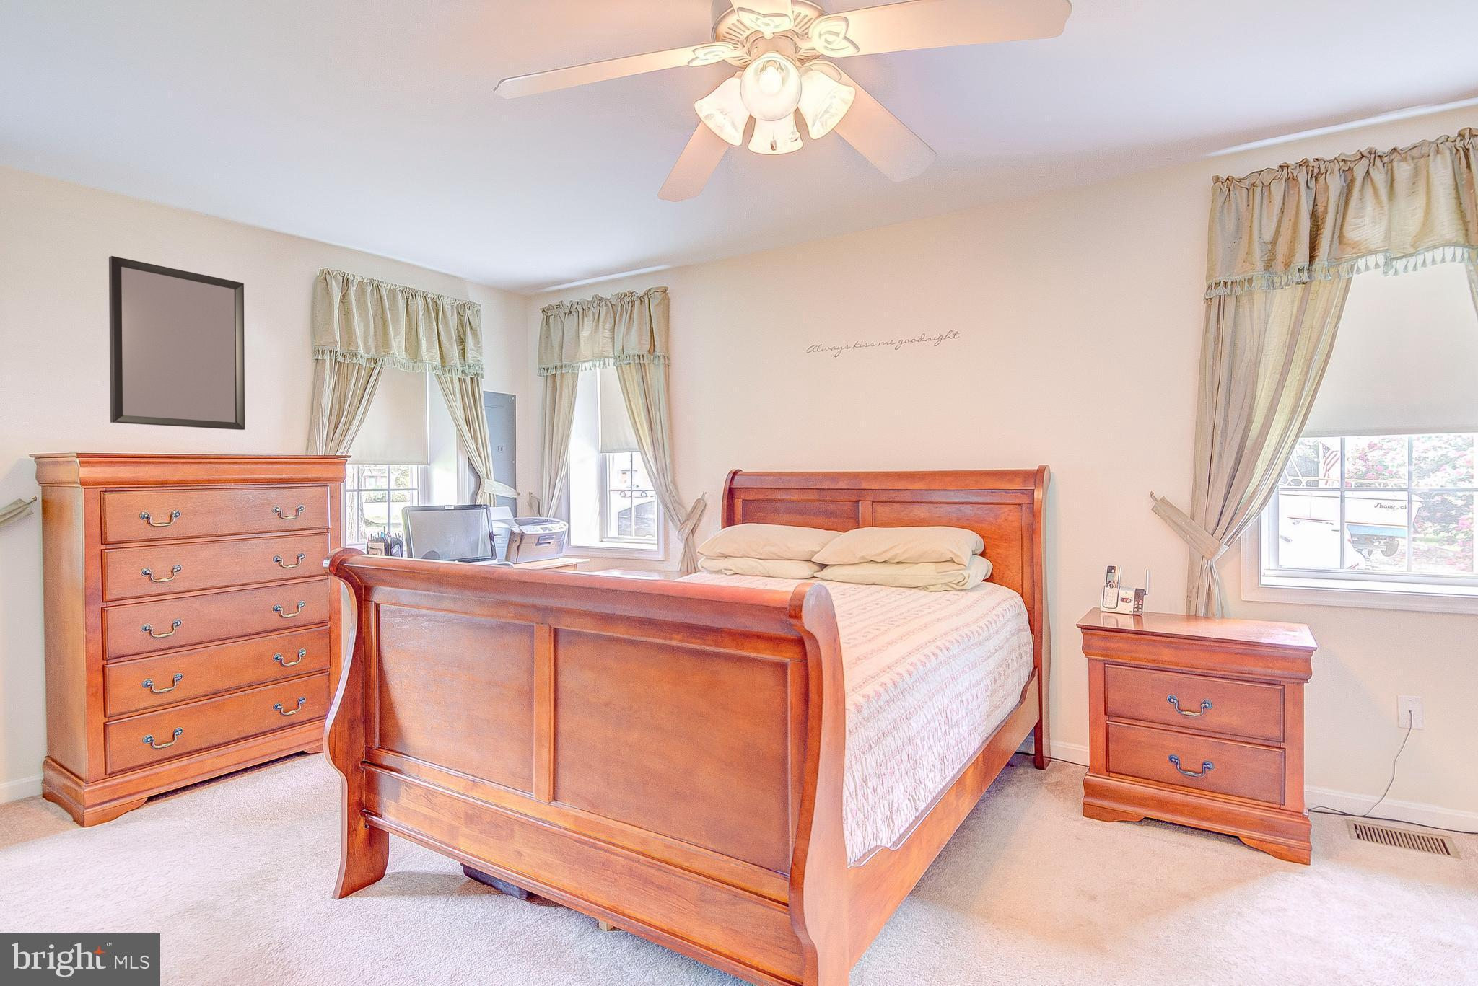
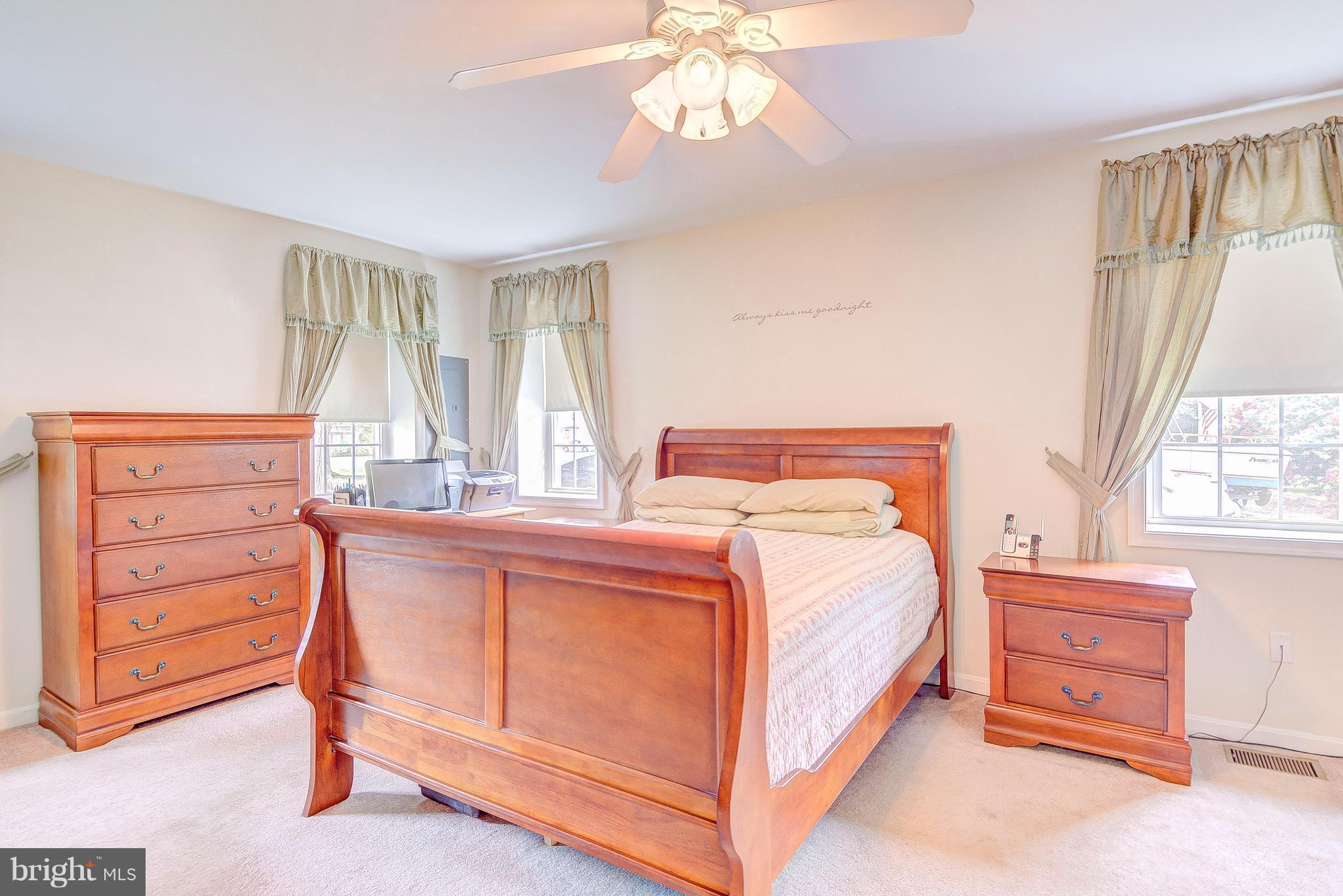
- home mirror [108,255,245,430]
